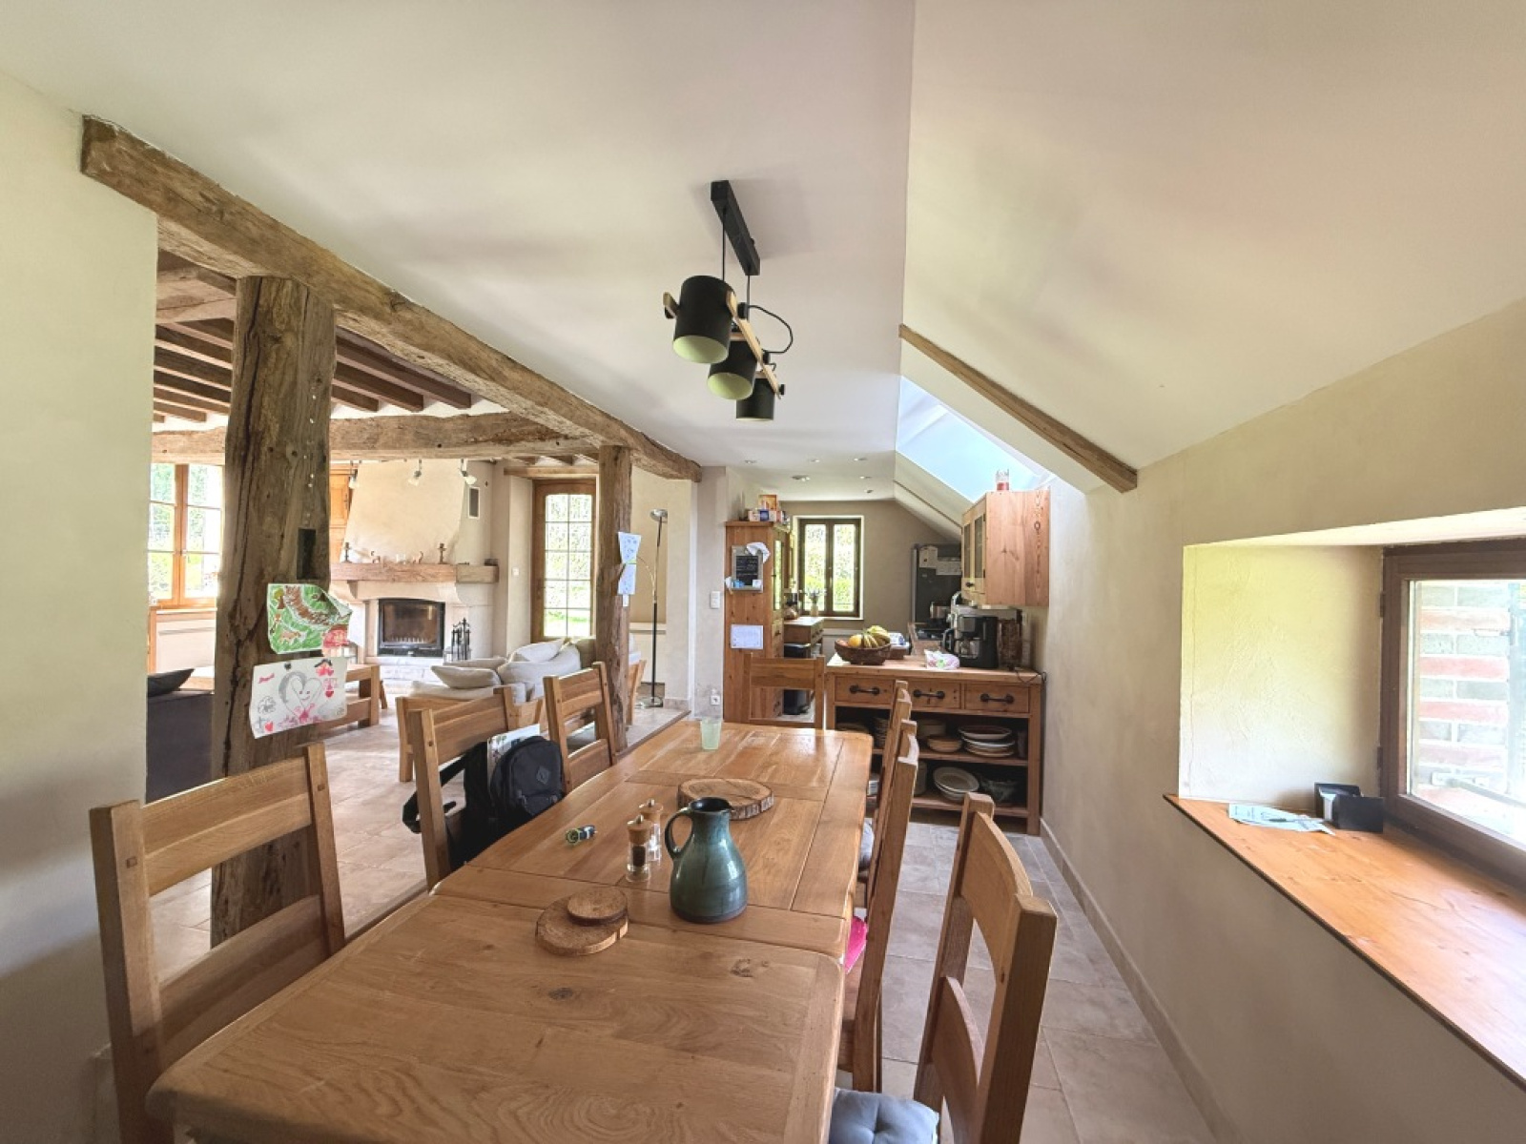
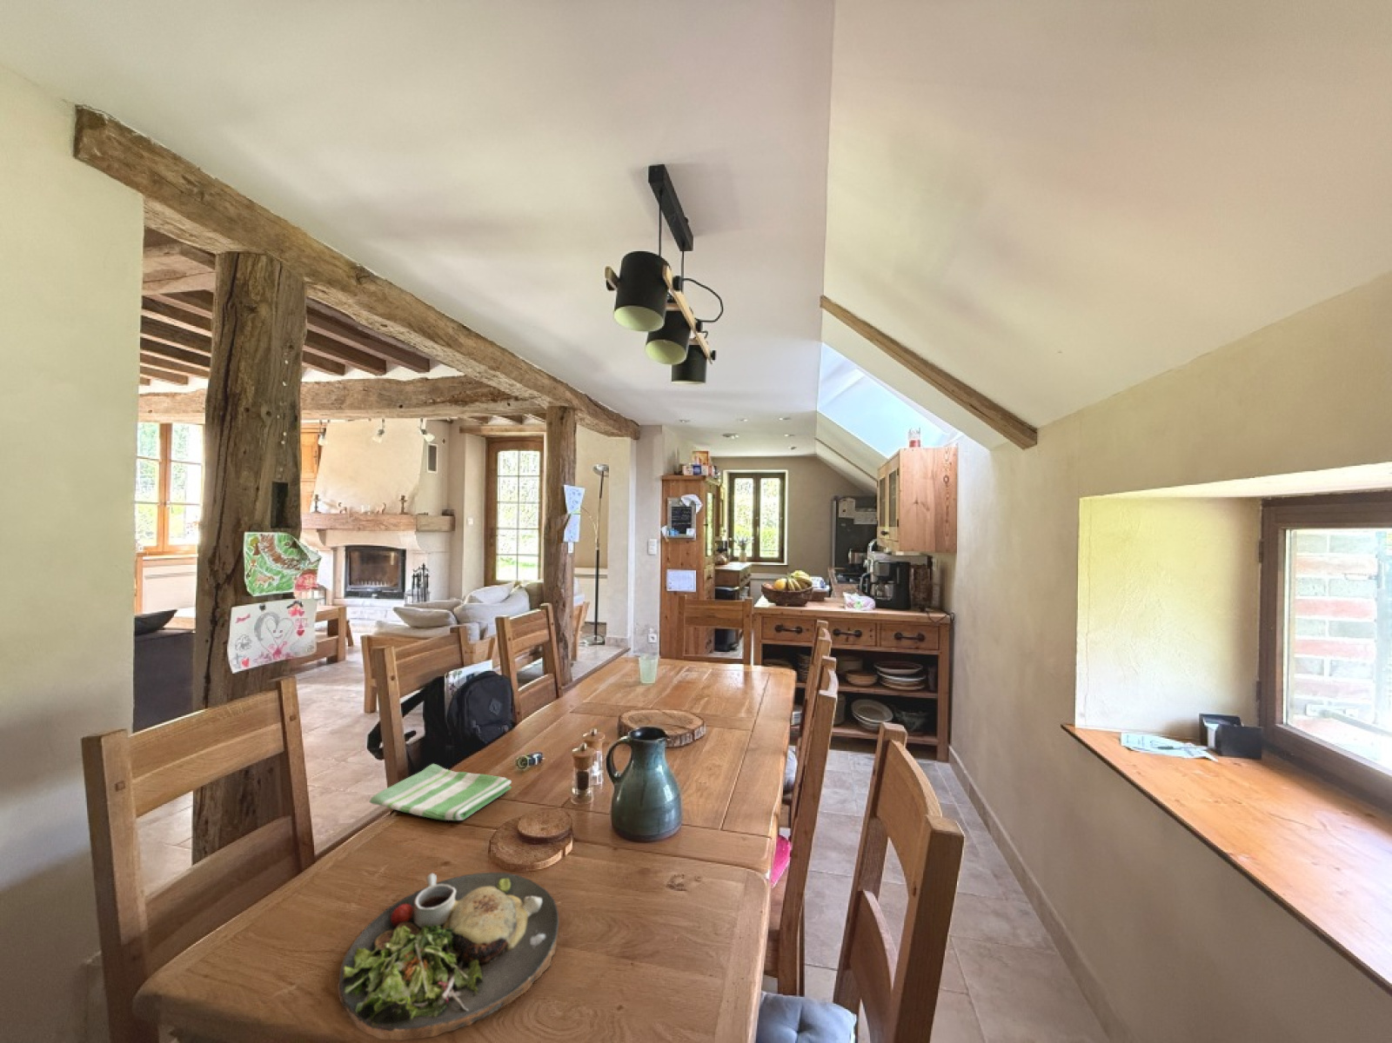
+ dish towel [369,764,513,822]
+ dinner plate [336,872,560,1041]
